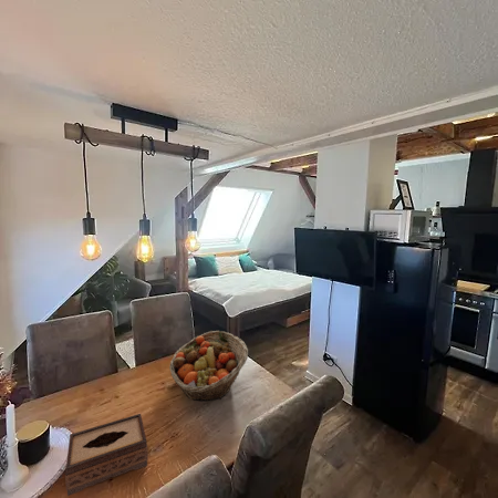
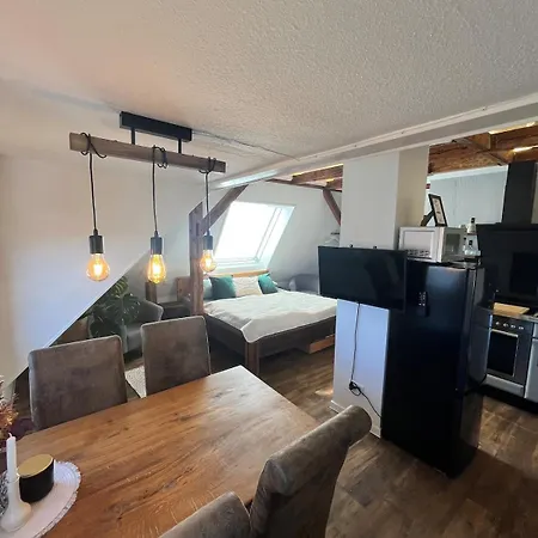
- fruit basket [168,330,249,403]
- tissue box [64,413,149,497]
